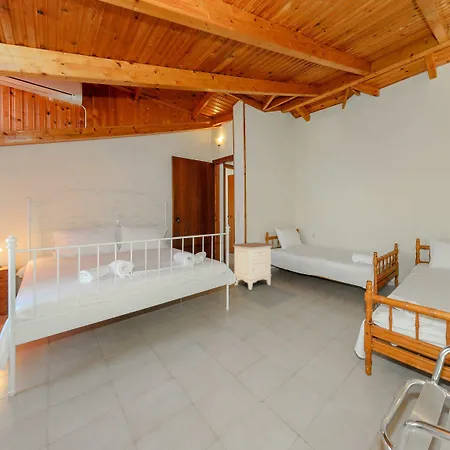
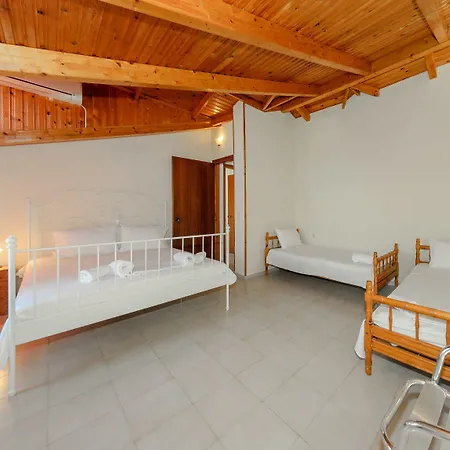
- nightstand [232,242,275,291]
